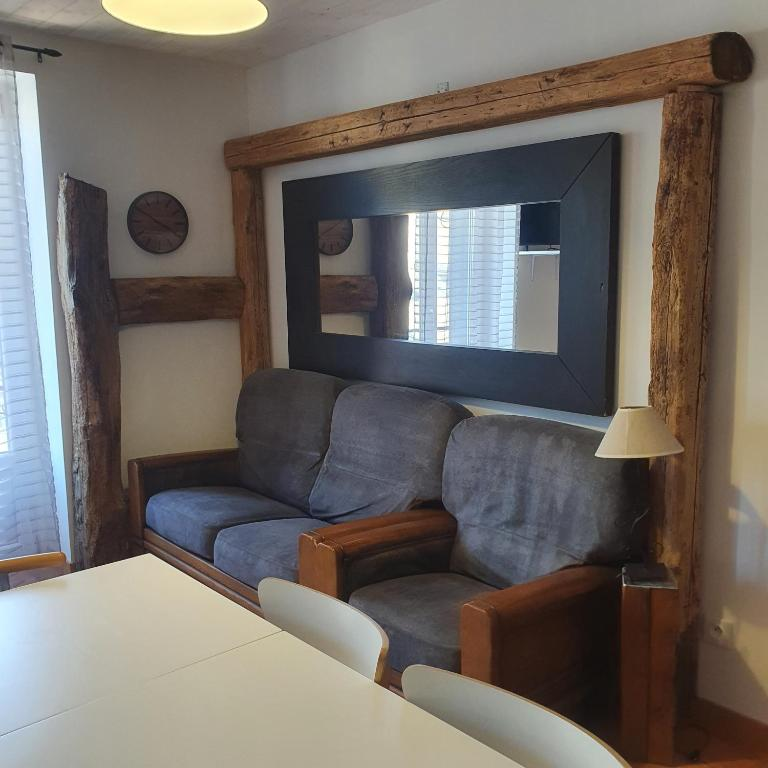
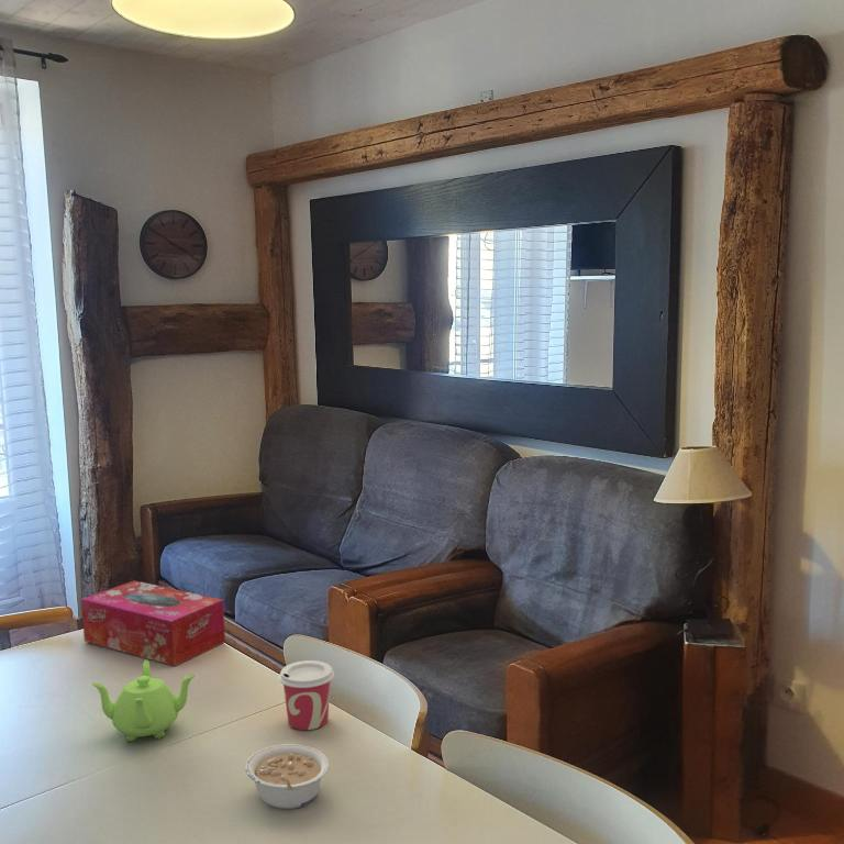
+ legume [245,743,330,810]
+ cup [278,659,335,731]
+ teapot [91,659,197,743]
+ tissue box [80,579,226,667]
